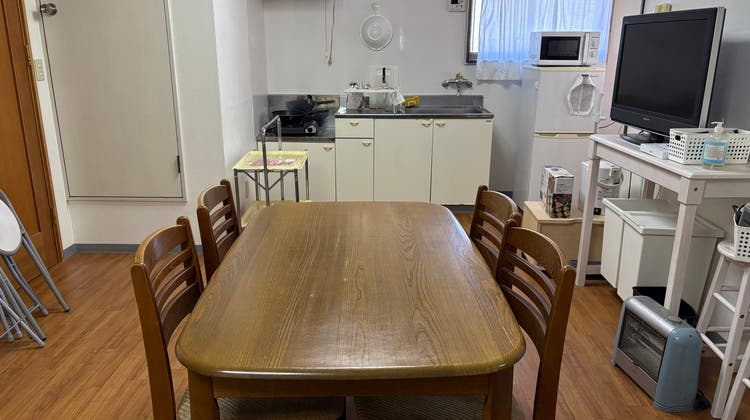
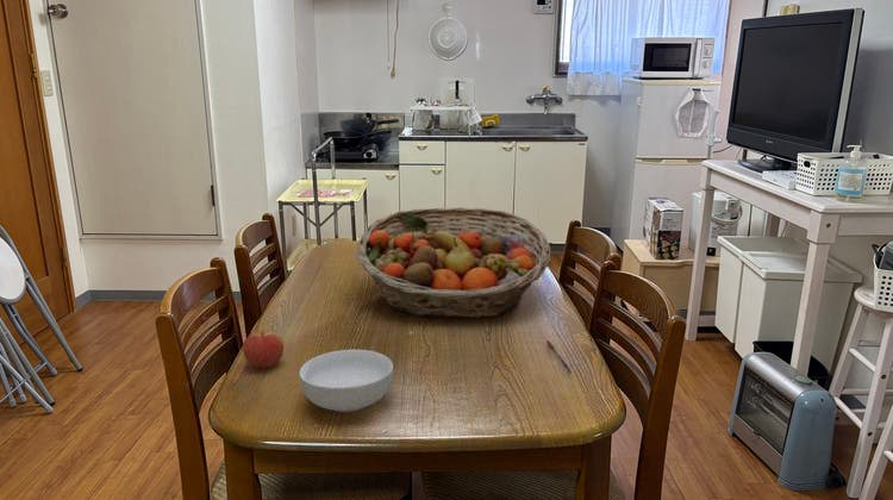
+ pen [545,339,573,373]
+ apple [242,329,285,369]
+ cereal bowl [298,349,394,413]
+ fruit basket [356,206,551,319]
